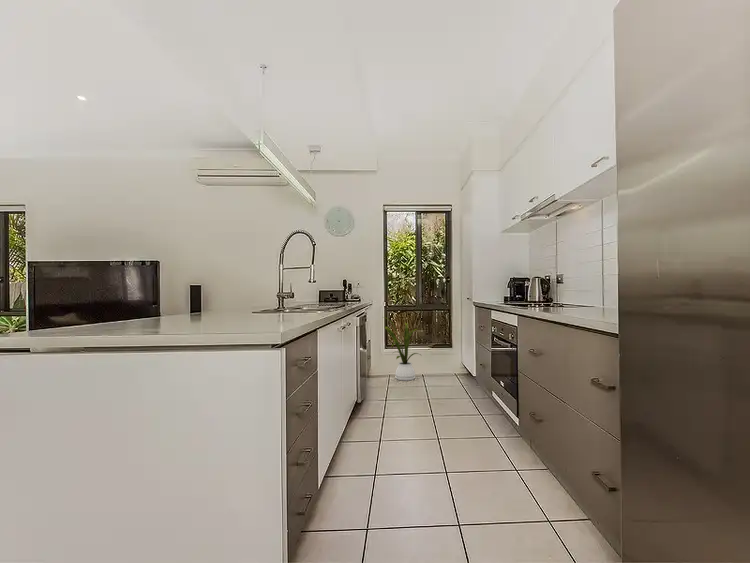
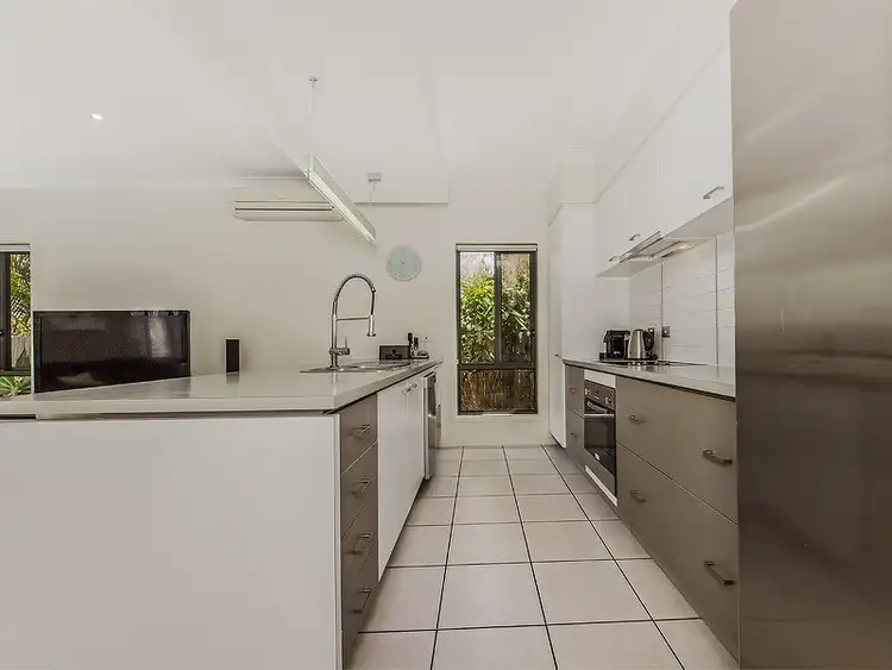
- house plant [382,316,423,382]
